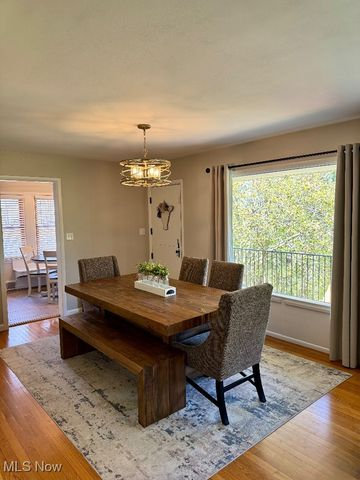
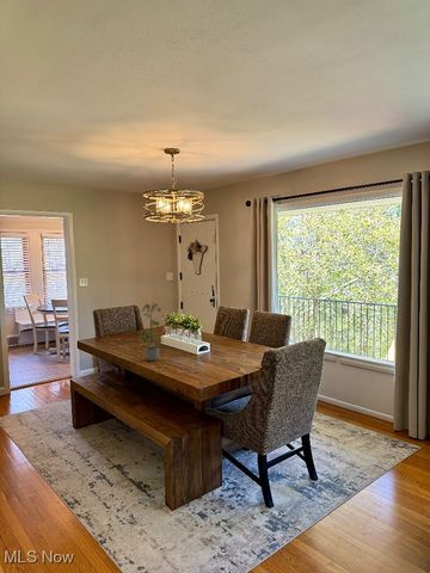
+ potted plant [136,302,165,362]
